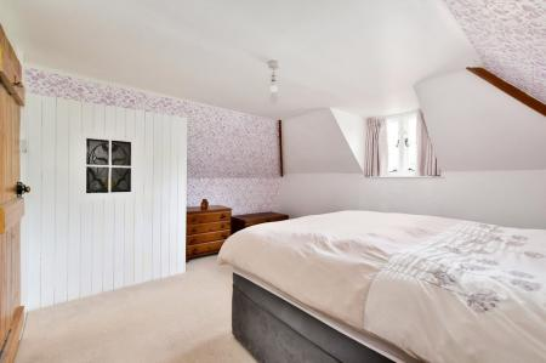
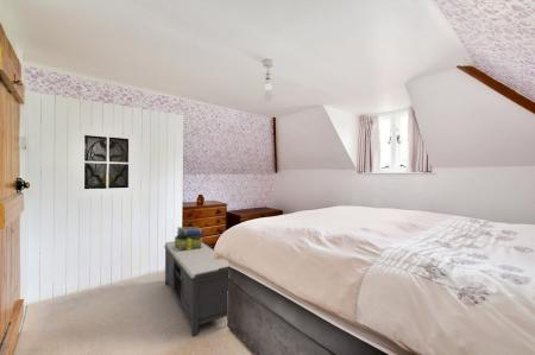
+ bench [163,240,228,337]
+ stack of books [174,226,206,251]
